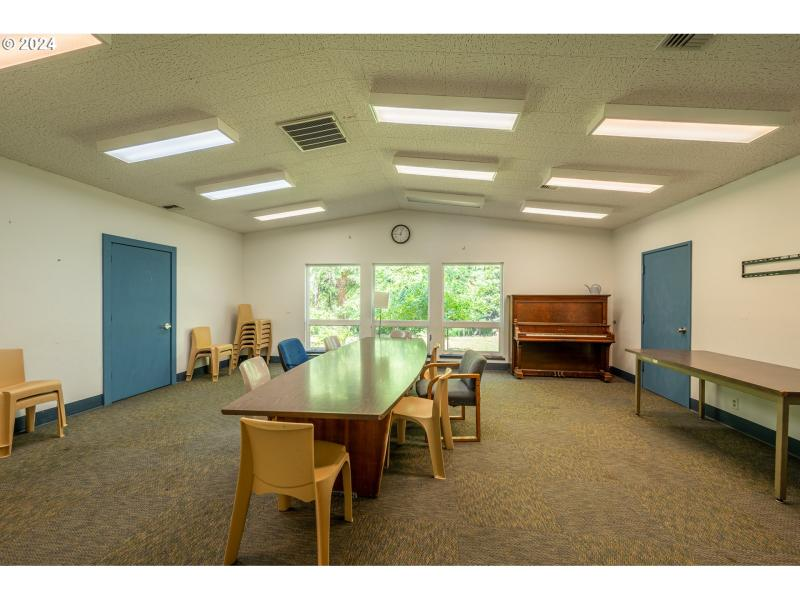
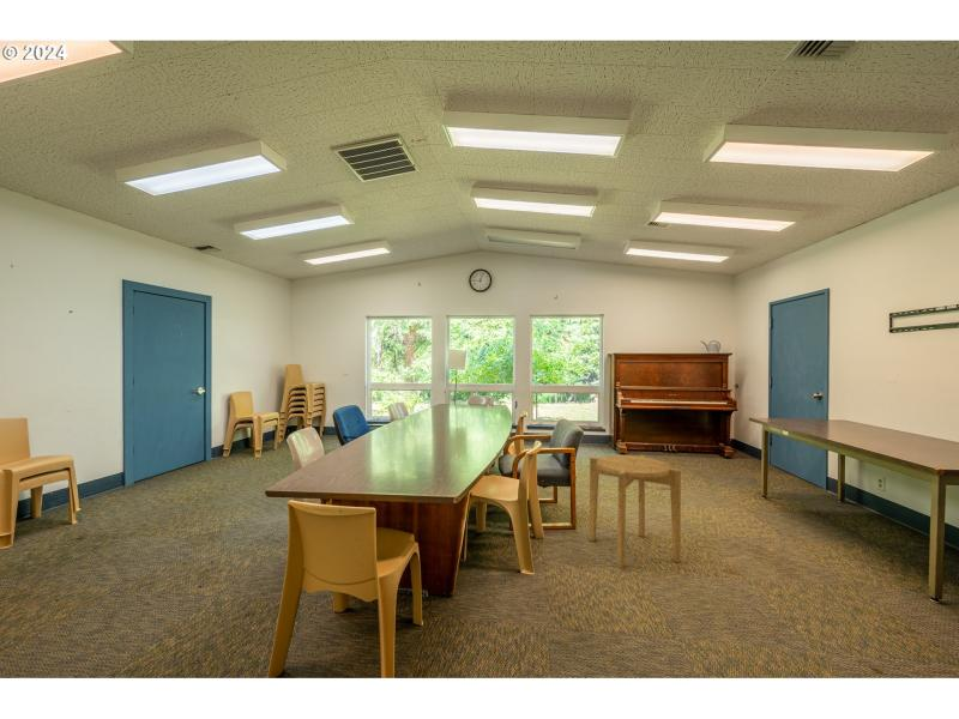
+ side table [589,454,682,569]
